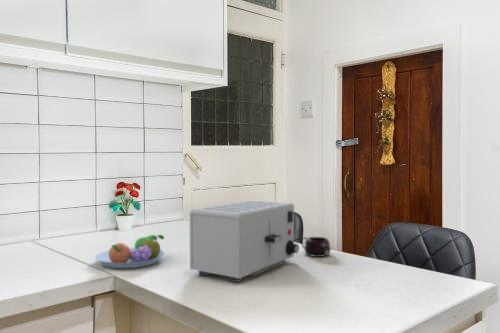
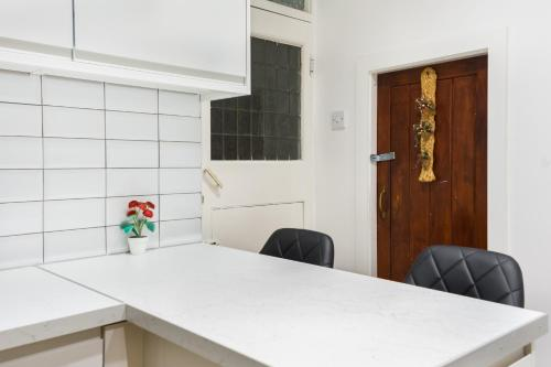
- mug [300,236,332,258]
- fruit bowl [94,234,166,269]
- toaster [189,199,300,283]
